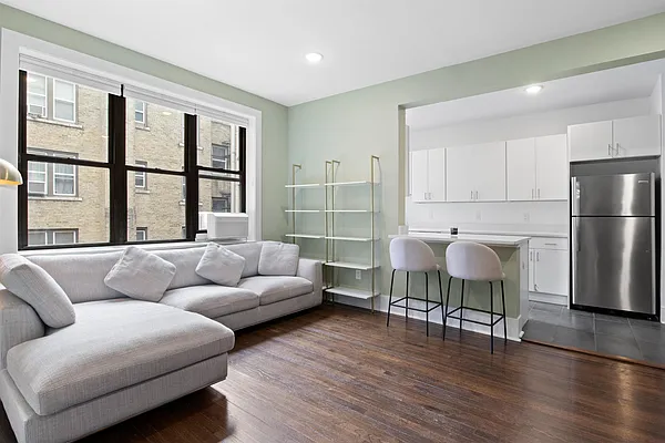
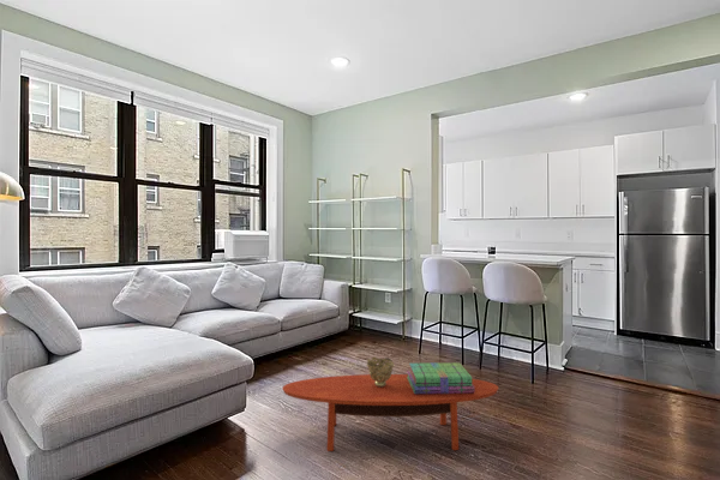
+ coffee table [281,373,499,452]
+ stack of books [406,361,475,394]
+ decorative bowl [365,356,395,388]
